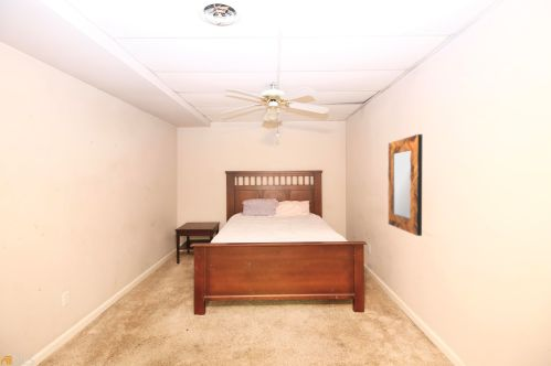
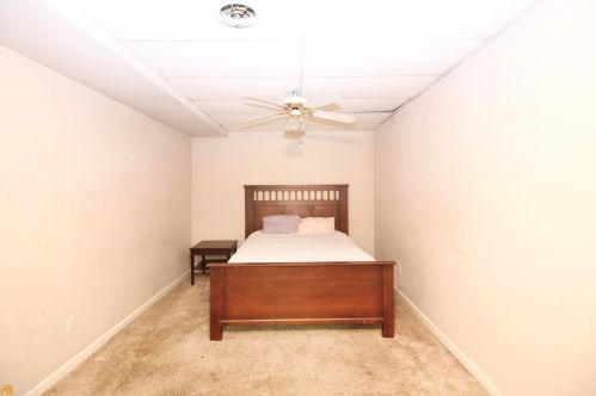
- home mirror [386,133,423,237]
